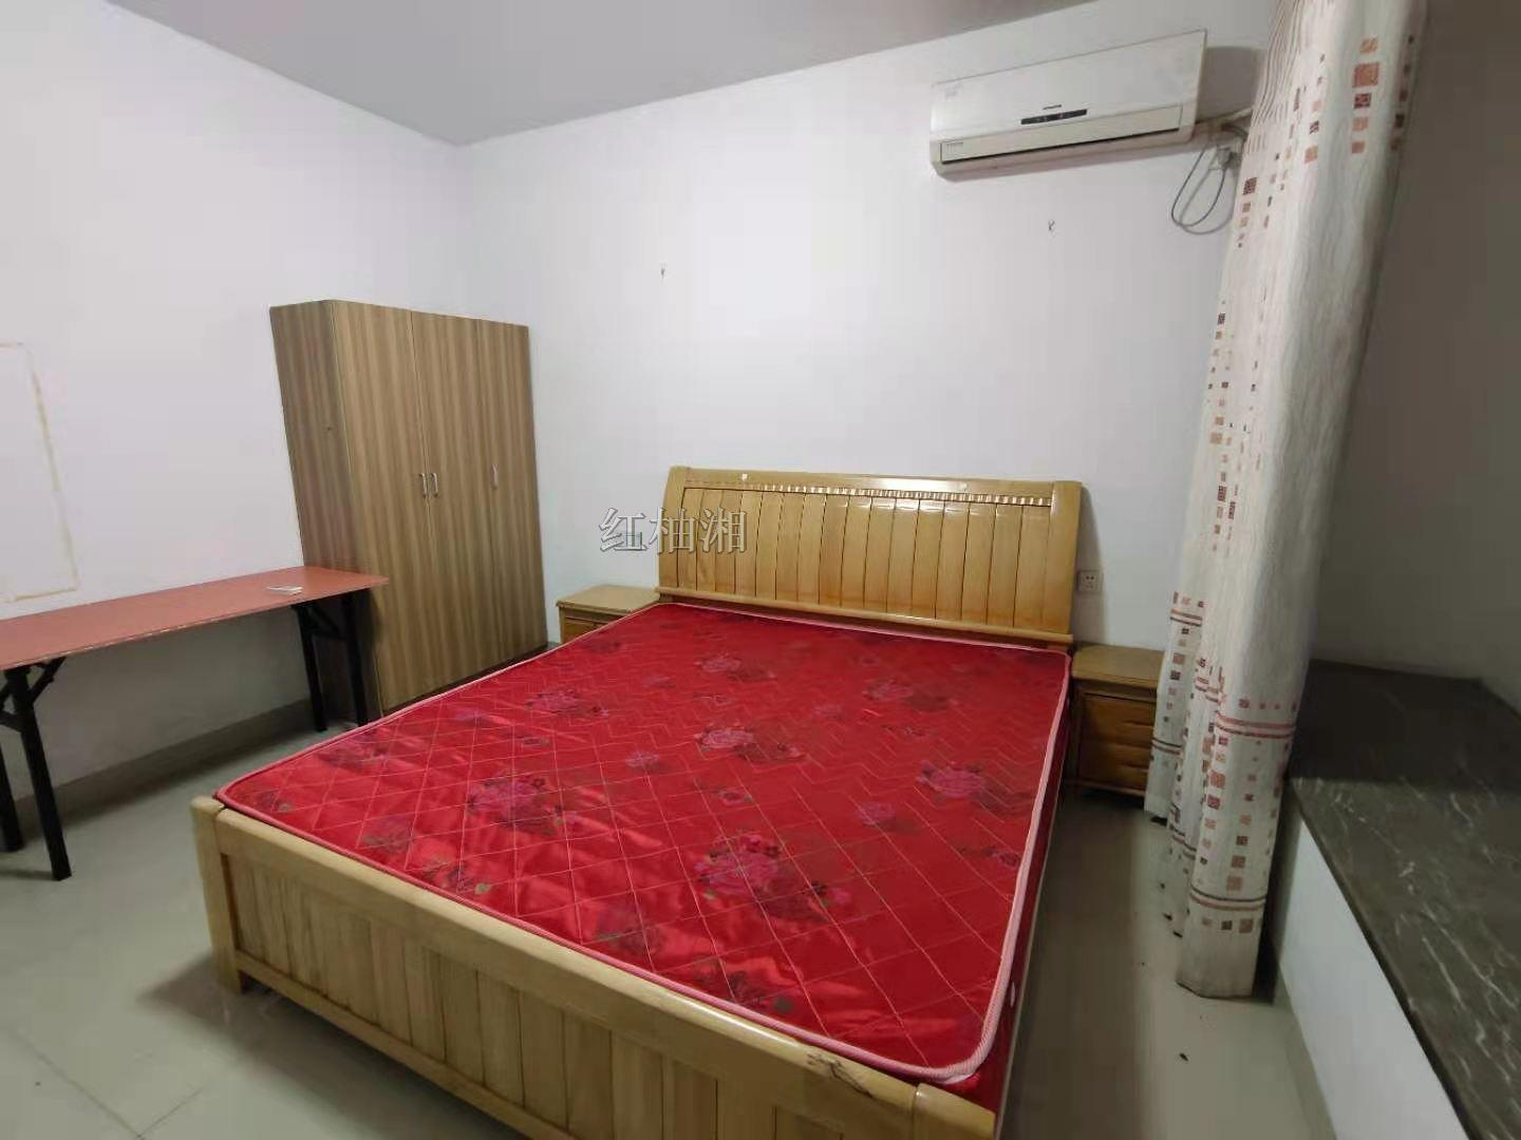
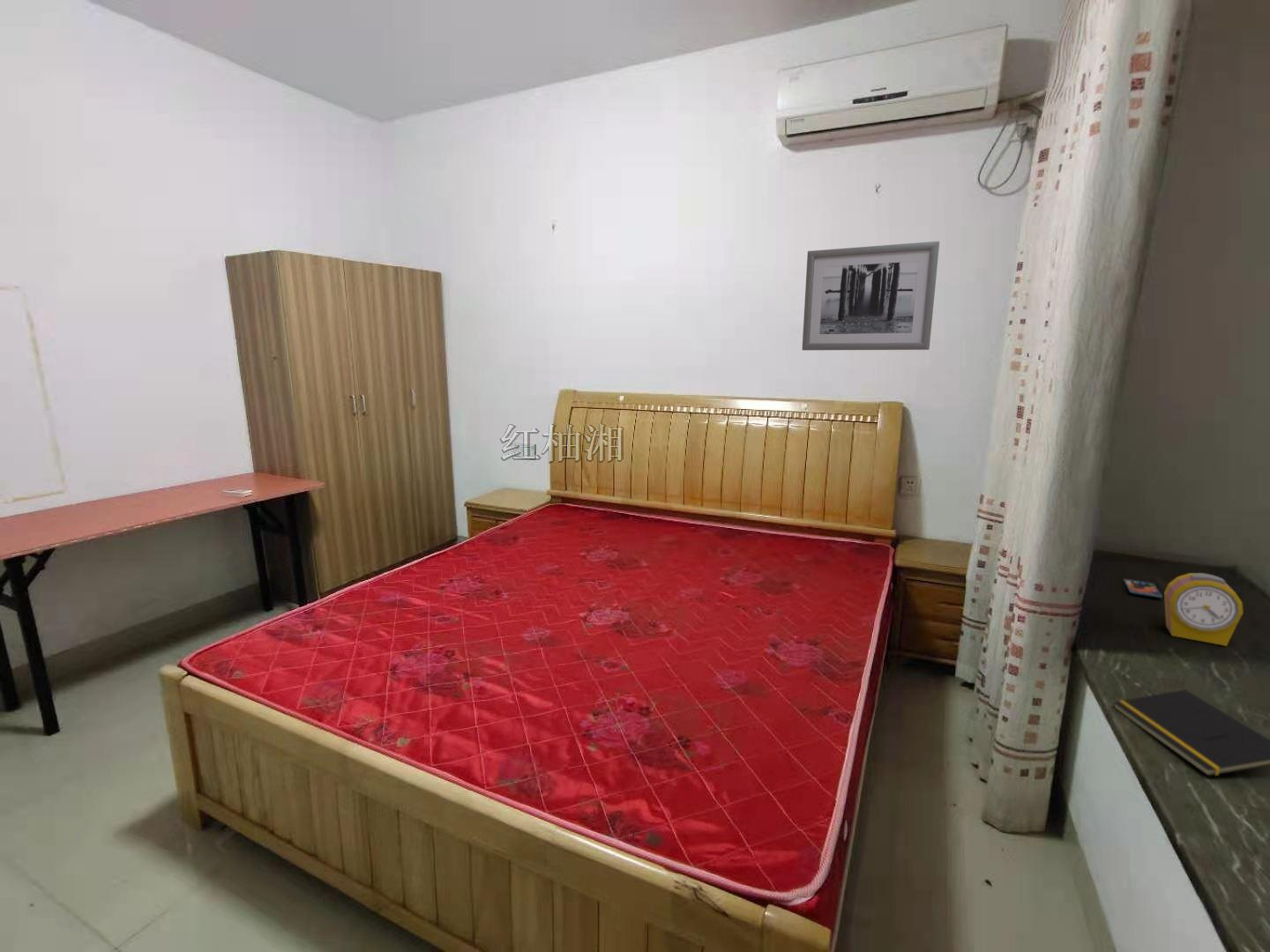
+ wall art [802,241,940,351]
+ alarm clock [1163,572,1244,647]
+ notepad [1112,688,1270,777]
+ smartphone [1123,578,1163,599]
